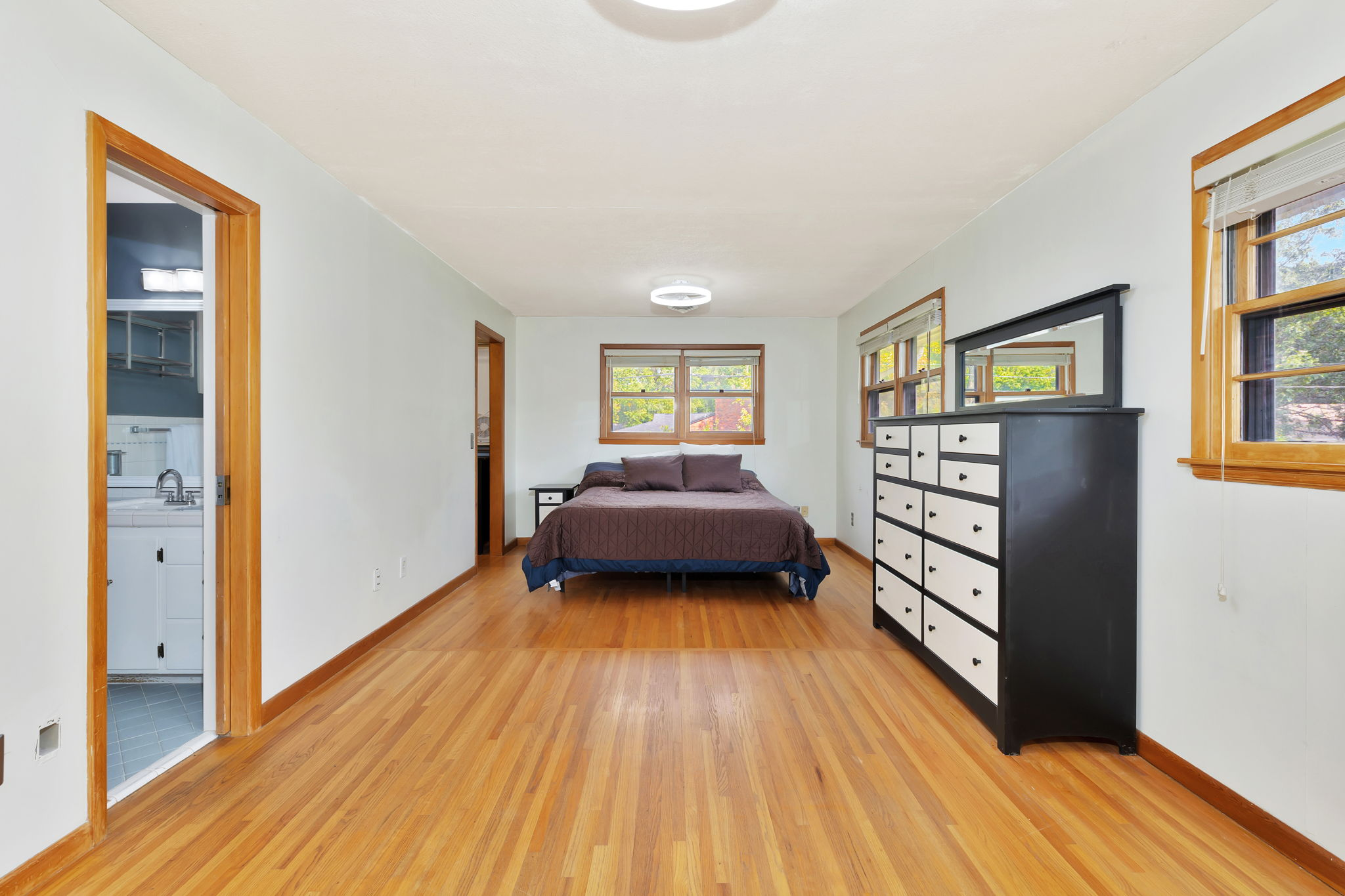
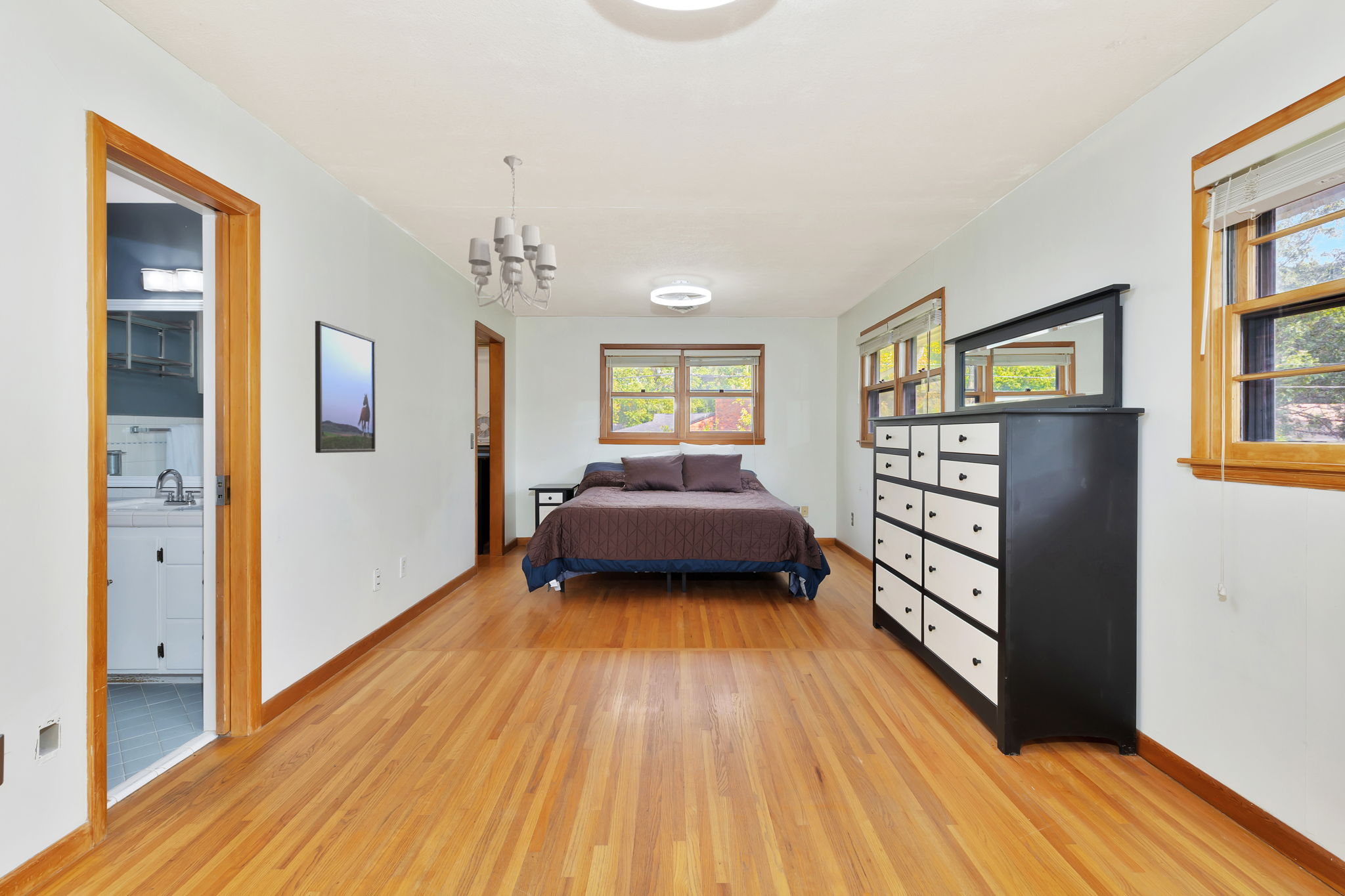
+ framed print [315,320,376,454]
+ chandelier [468,154,557,314]
